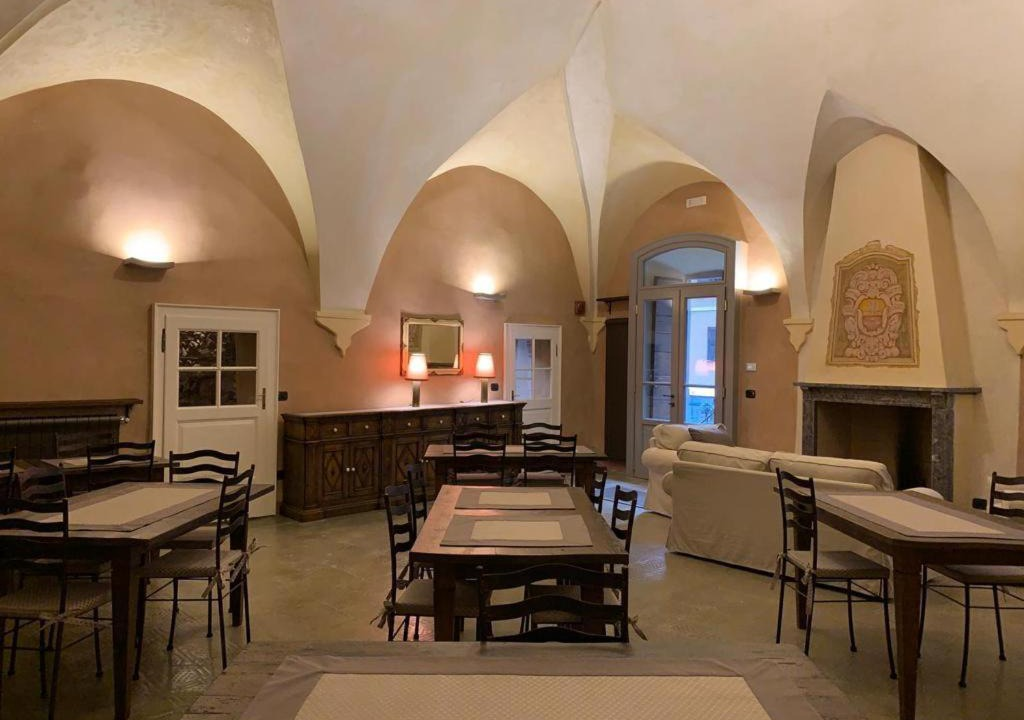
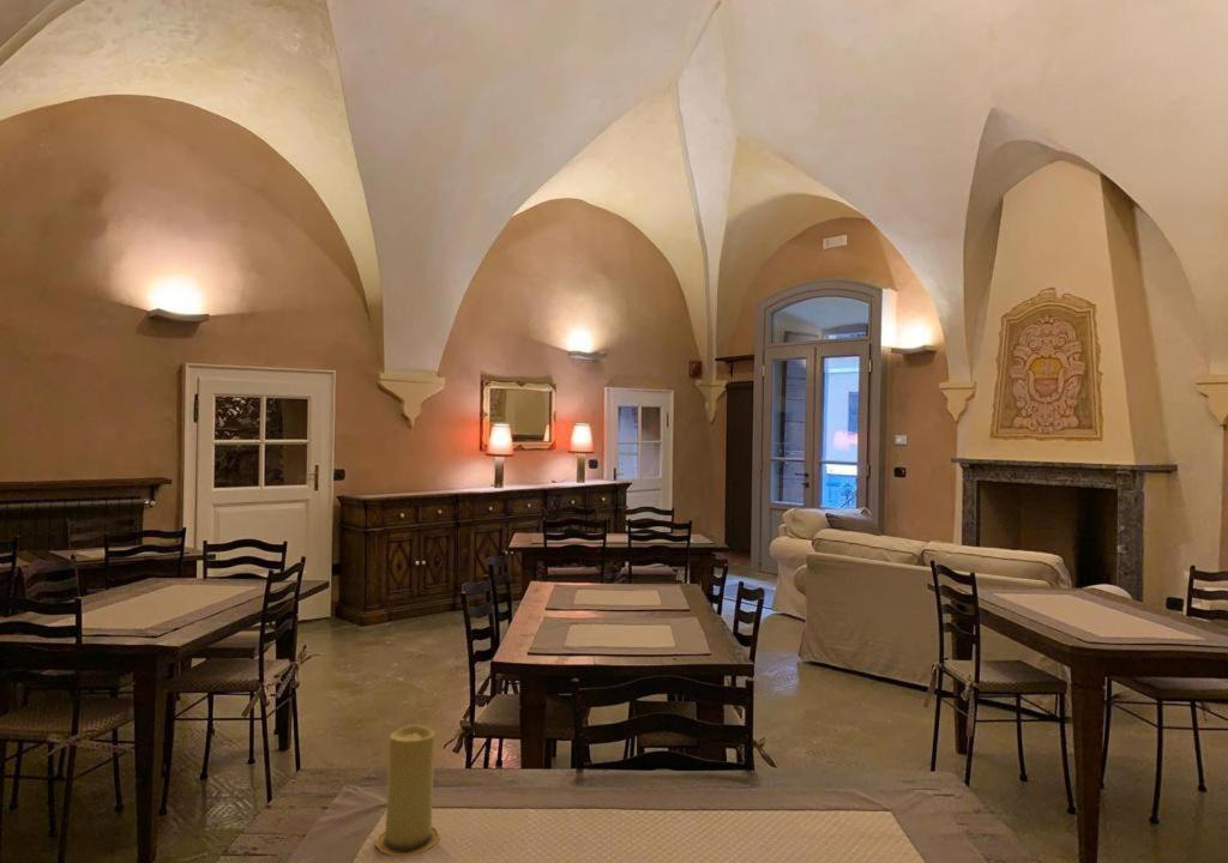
+ candle [374,724,441,857]
